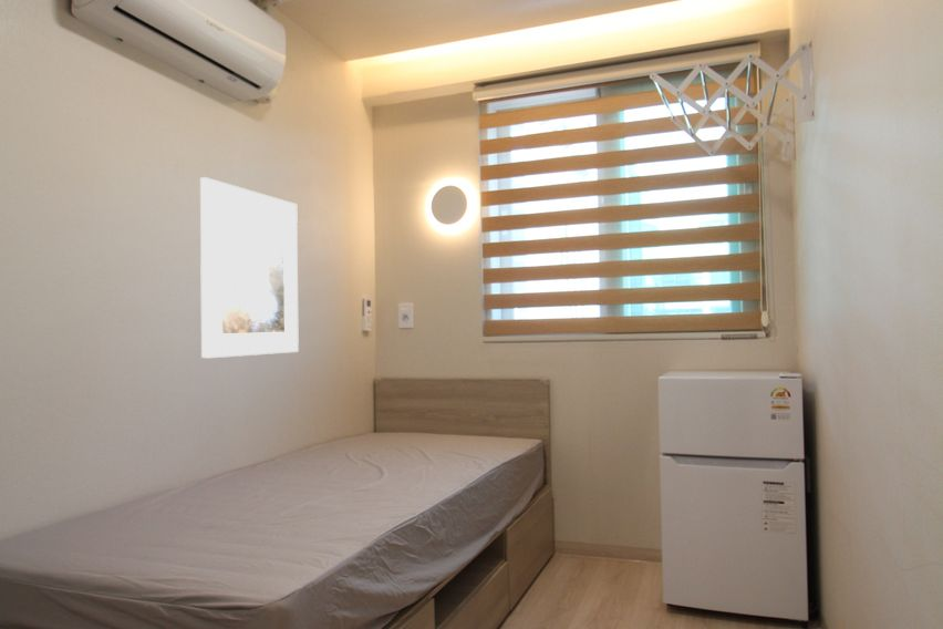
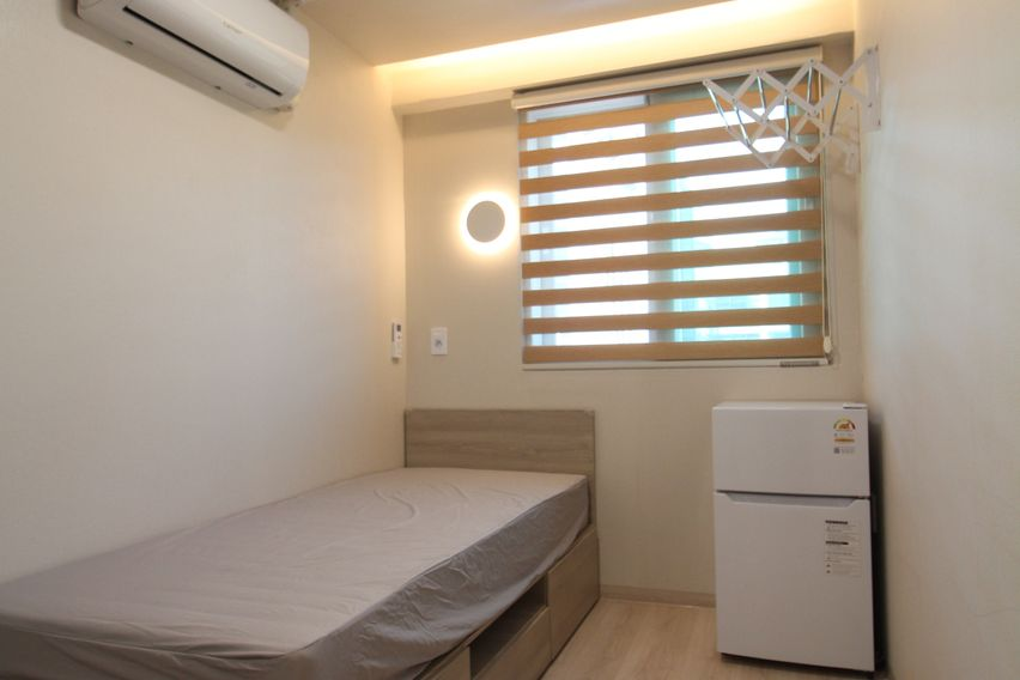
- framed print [199,176,300,360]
